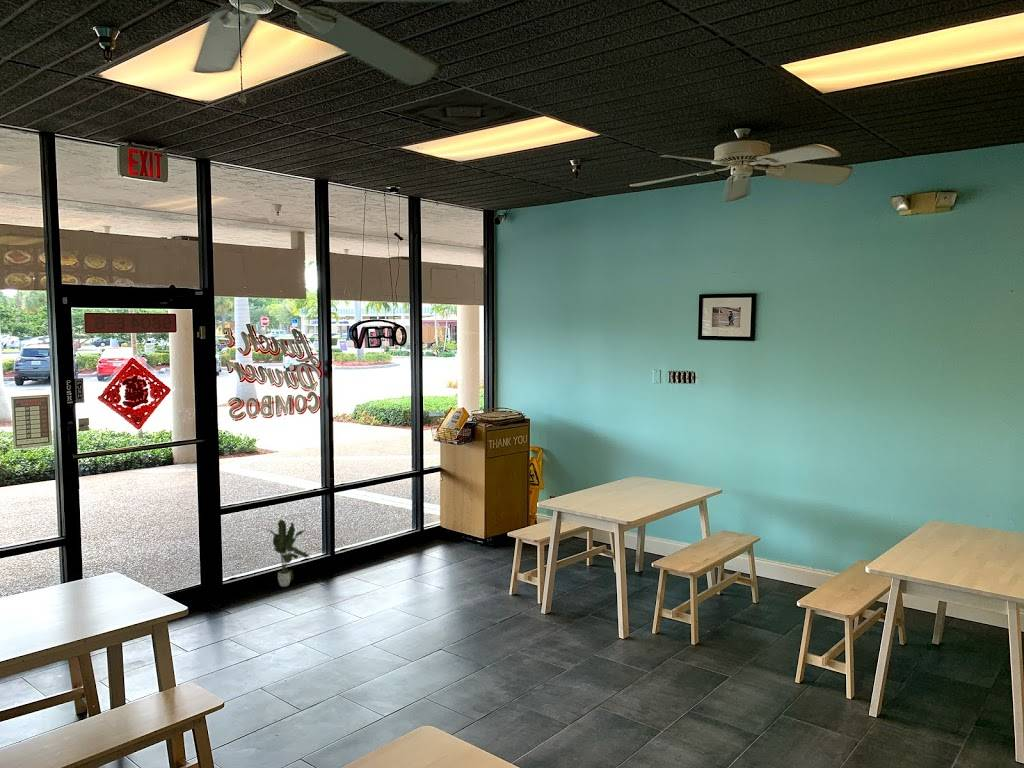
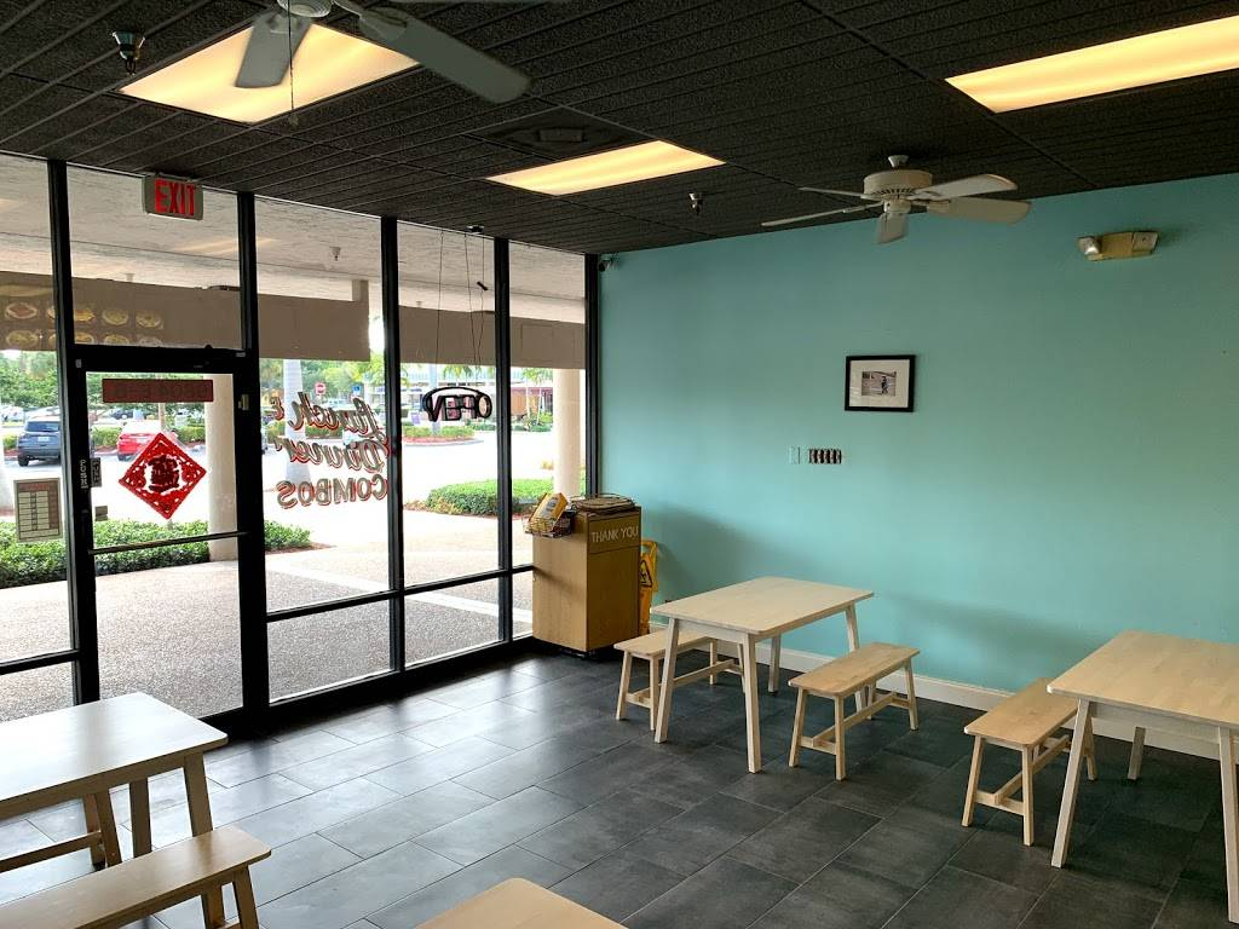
- potted plant [264,519,312,588]
